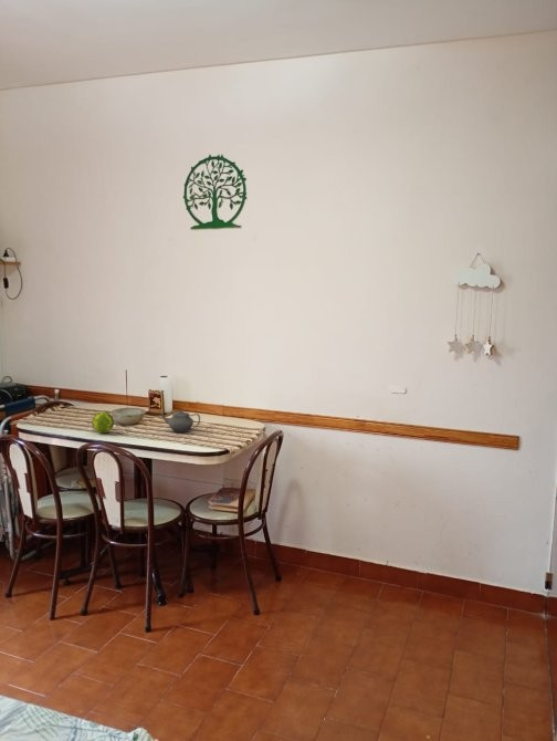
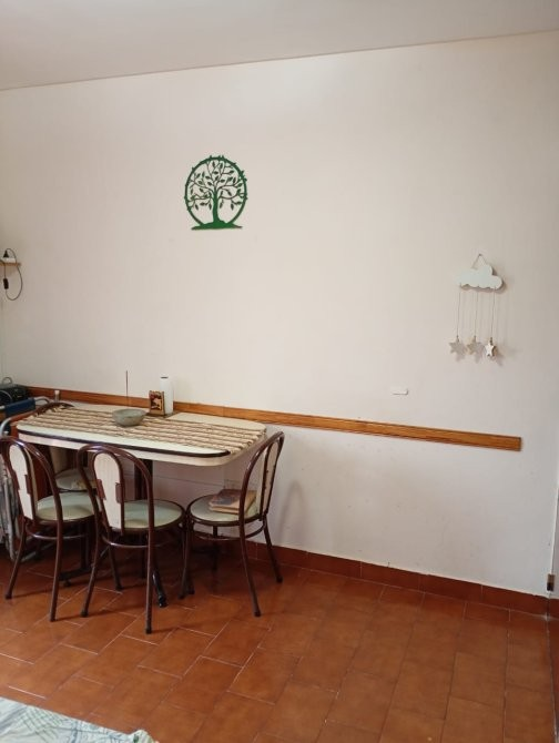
- fruit [91,410,115,435]
- teapot [159,409,201,434]
